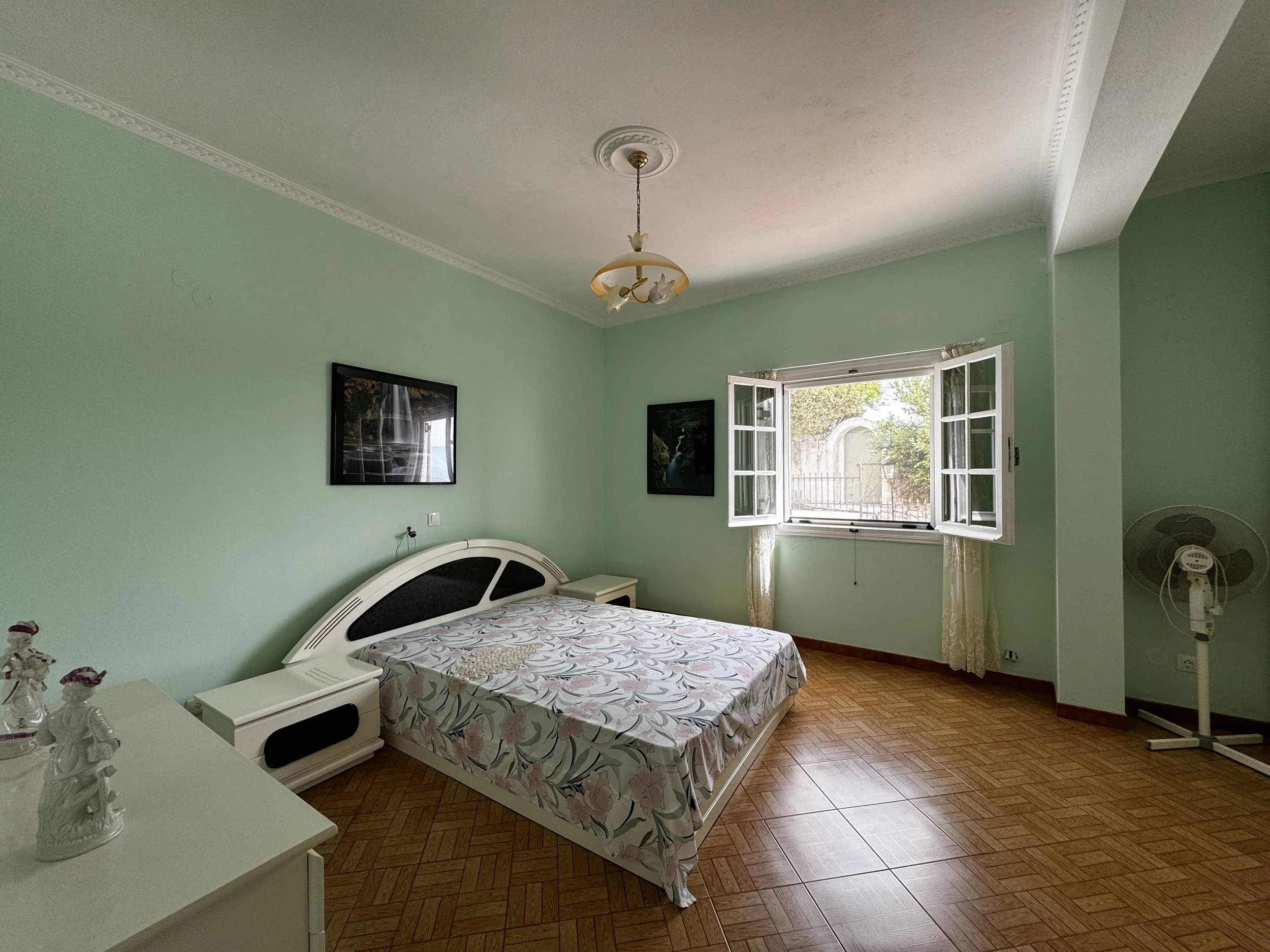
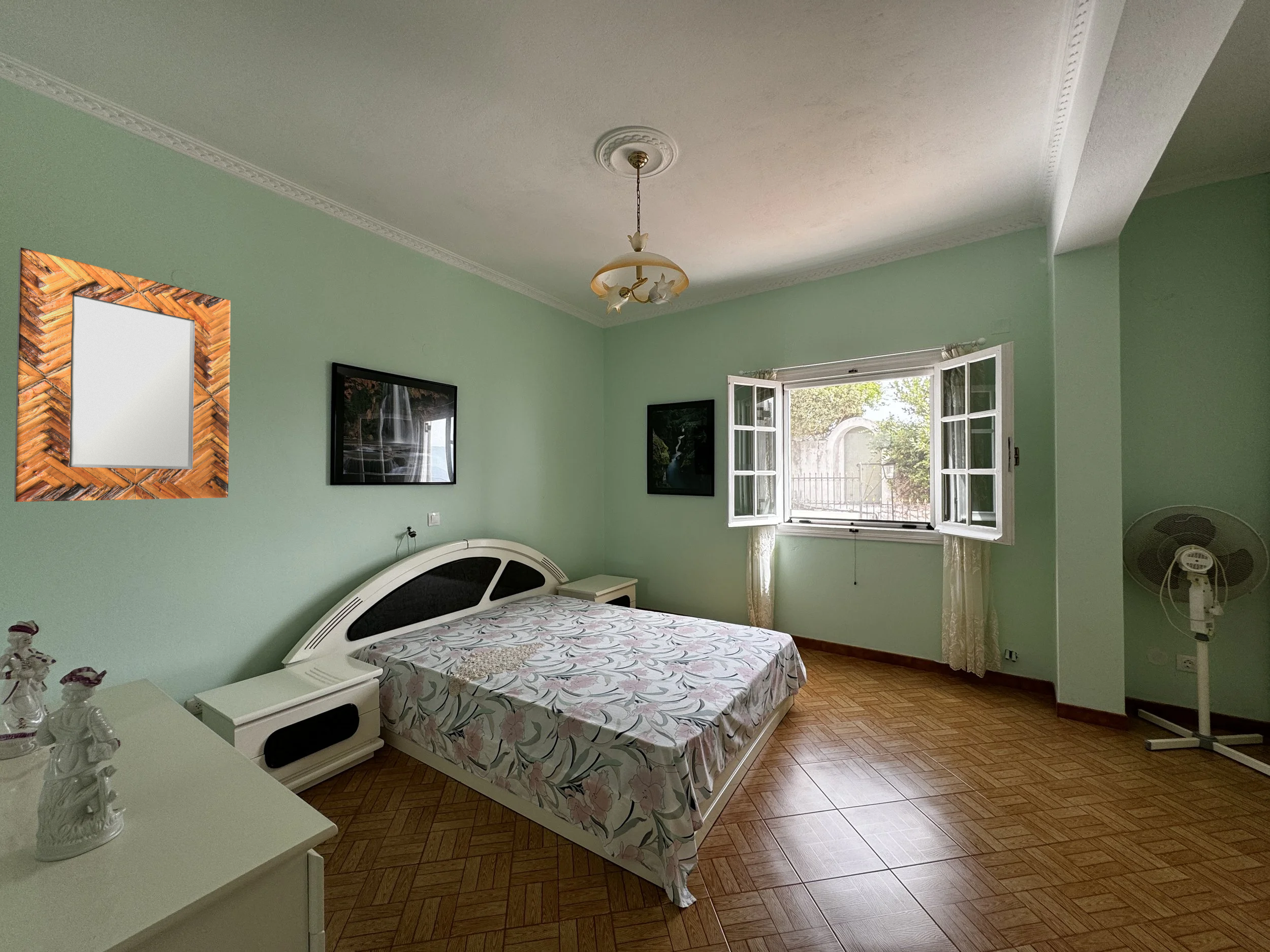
+ home mirror [14,247,231,502]
